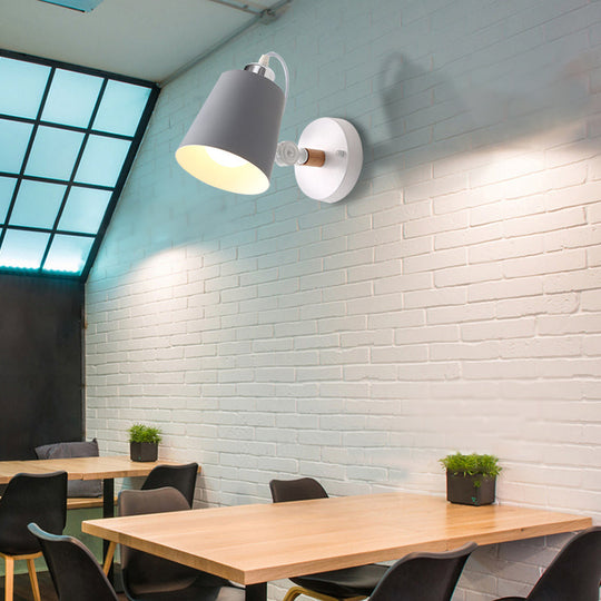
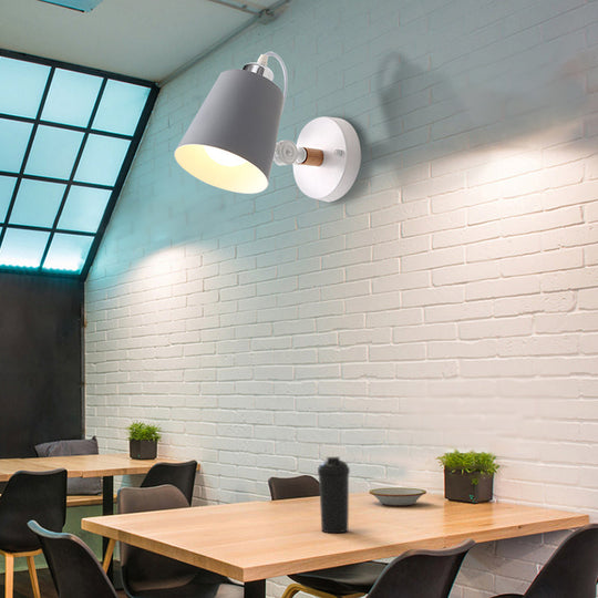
+ bowl [368,486,427,507]
+ water bottle [317,456,351,534]
